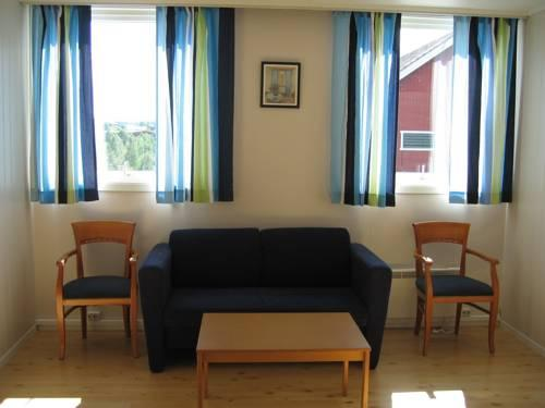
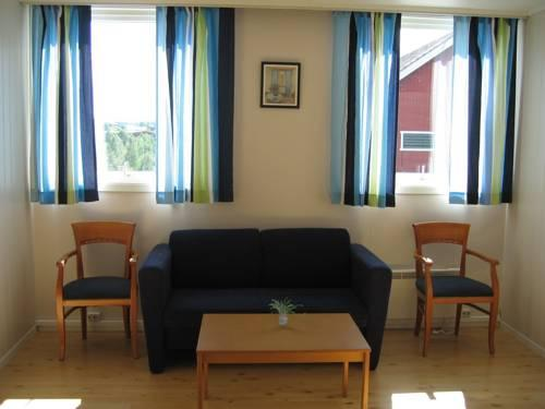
+ plant [268,296,307,326]
